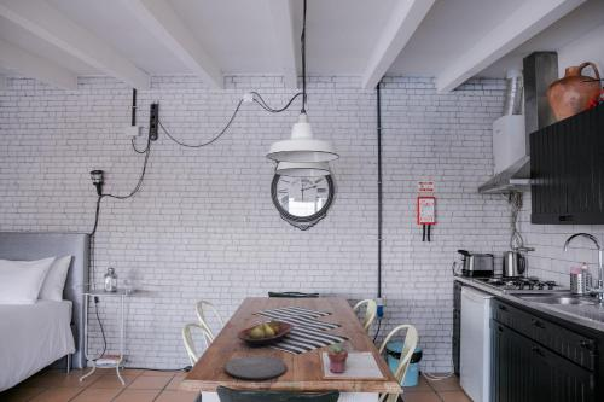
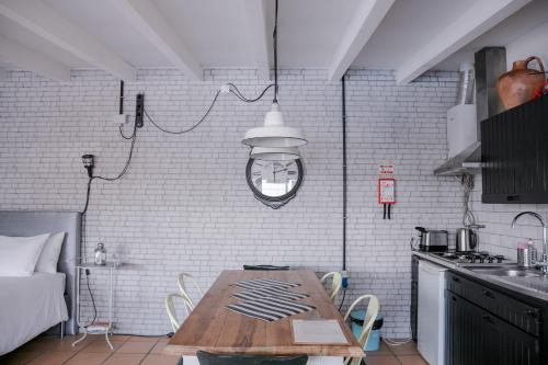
- plate [222,355,289,380]
- potted succulent [326,343,349,374]
- fruit bowl [236,319,295,349]
